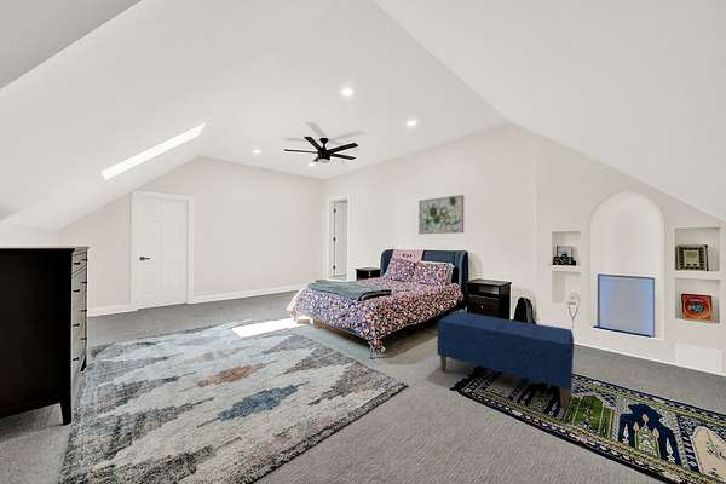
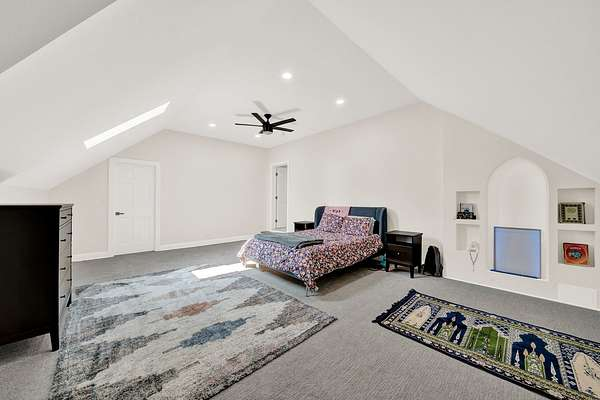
- bench [436,311,575,409]
- wall art [417,194,465,235]
